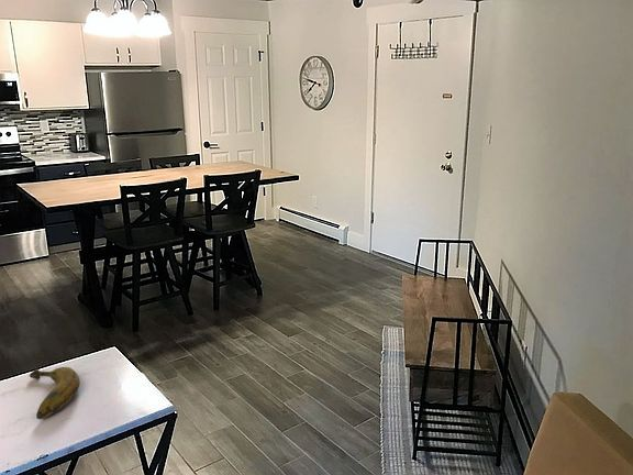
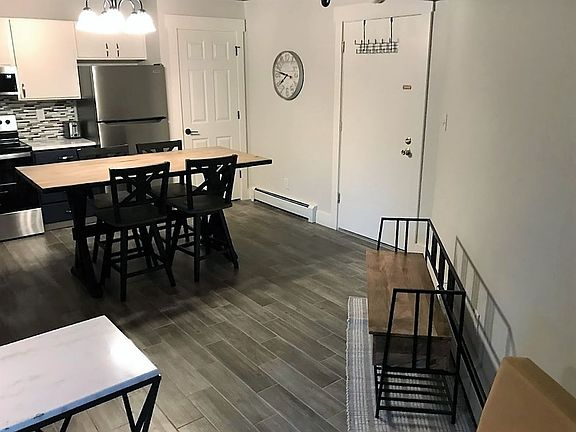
- banana [29,366,81,420]
